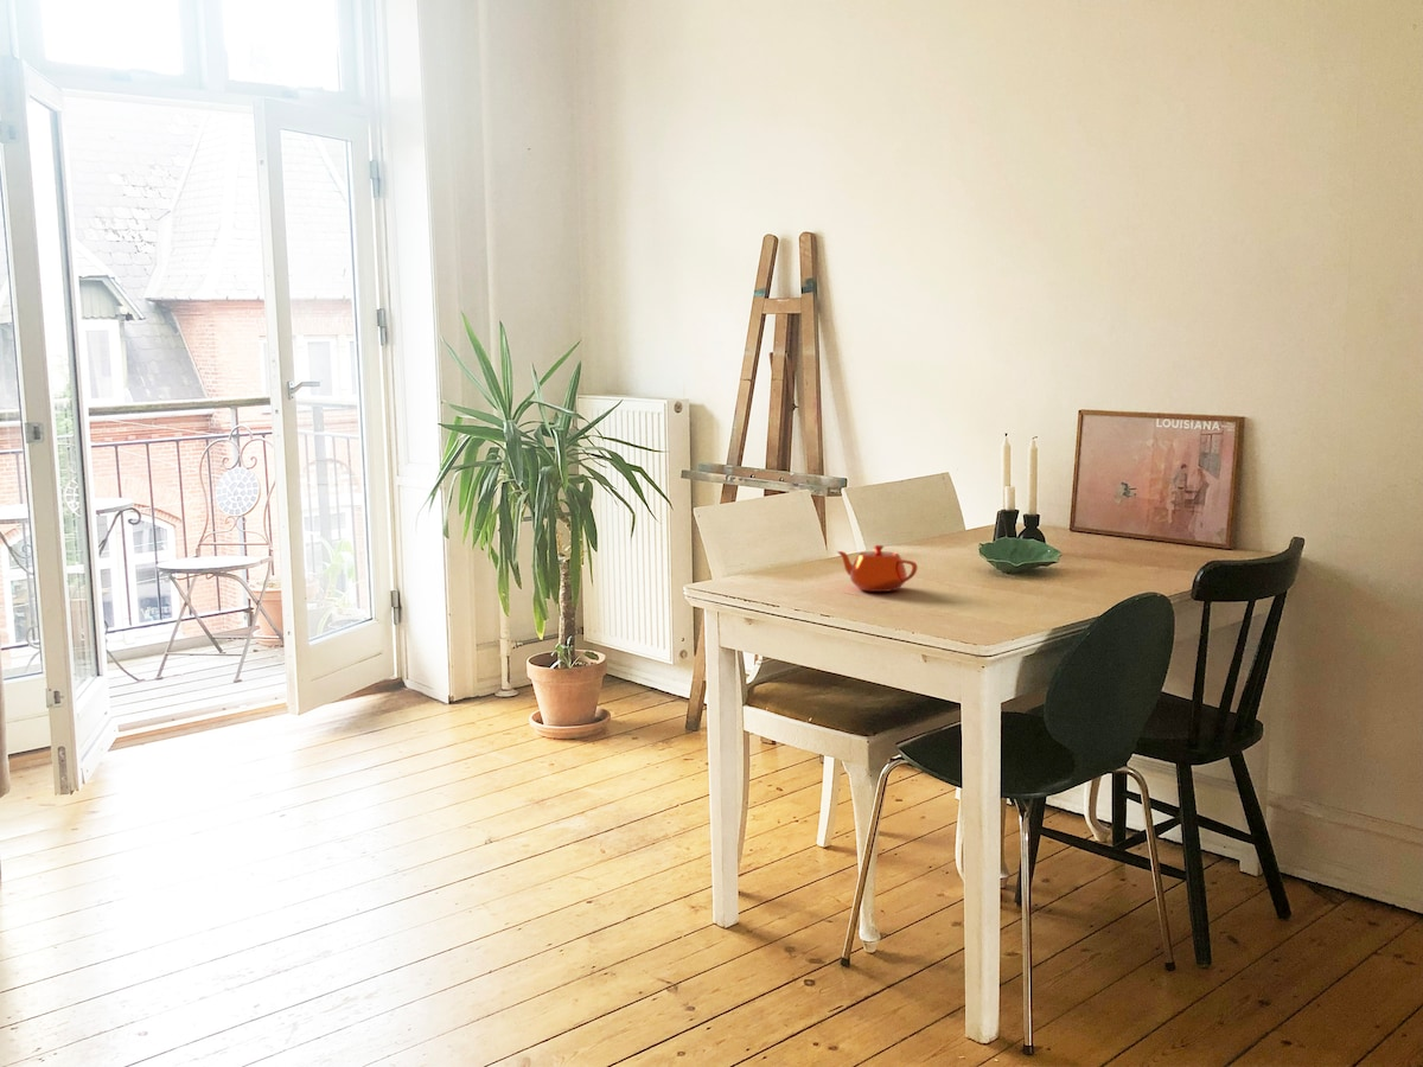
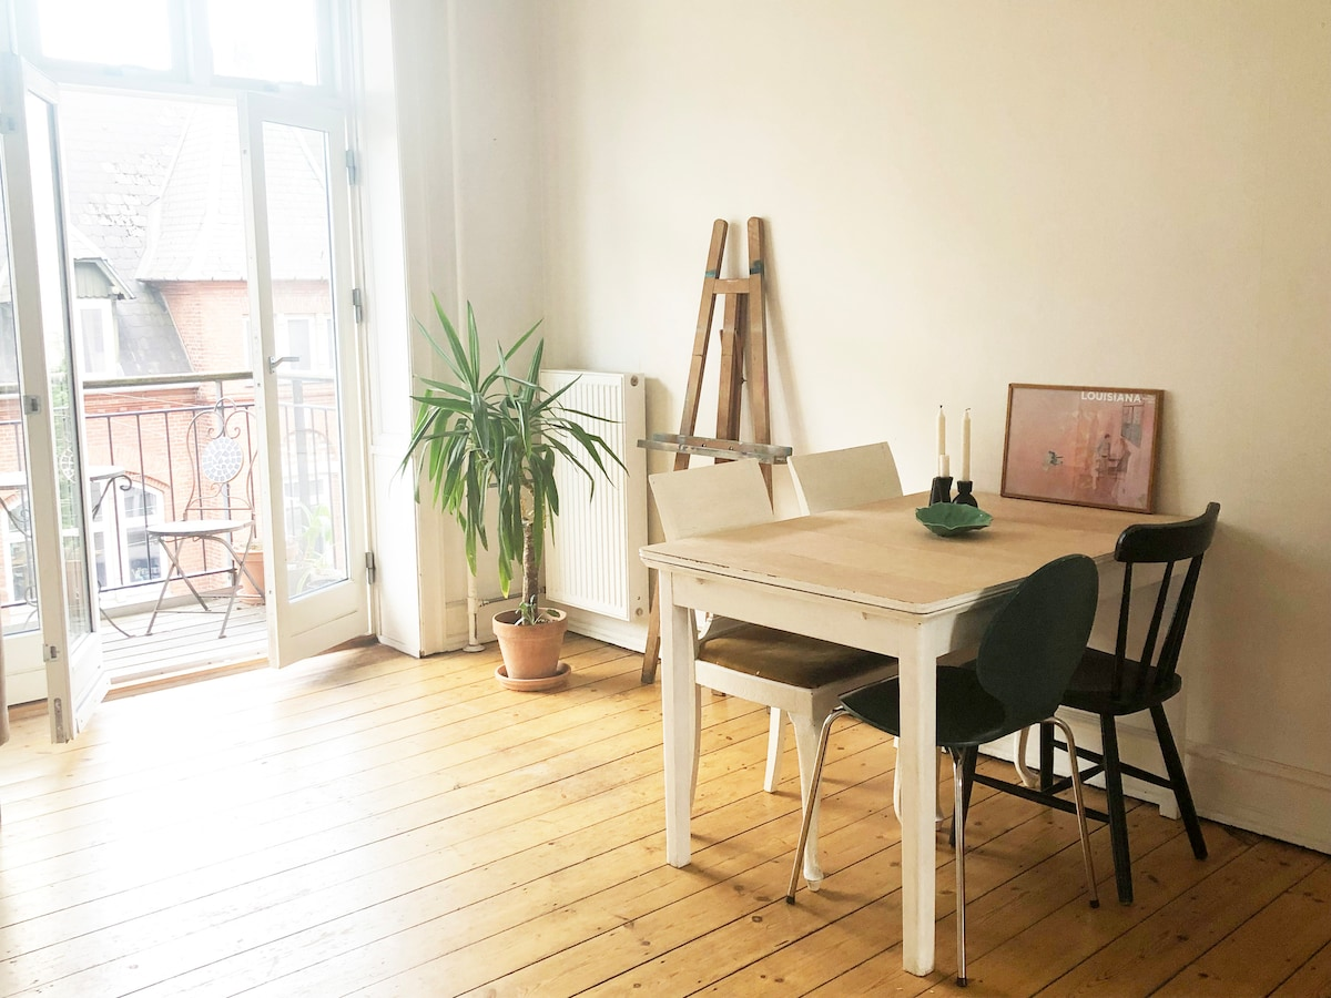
- teapot [836,544,919,593]
